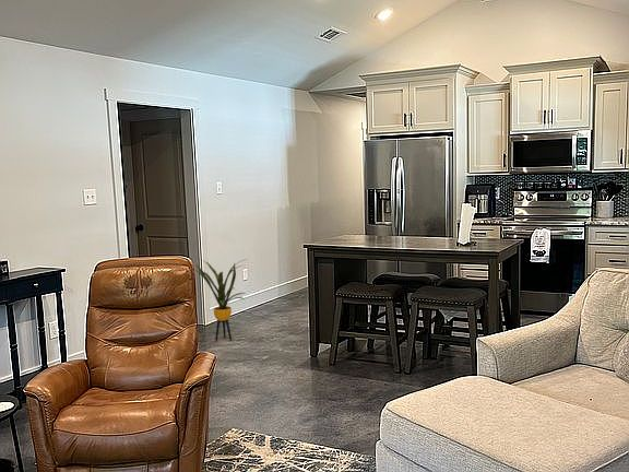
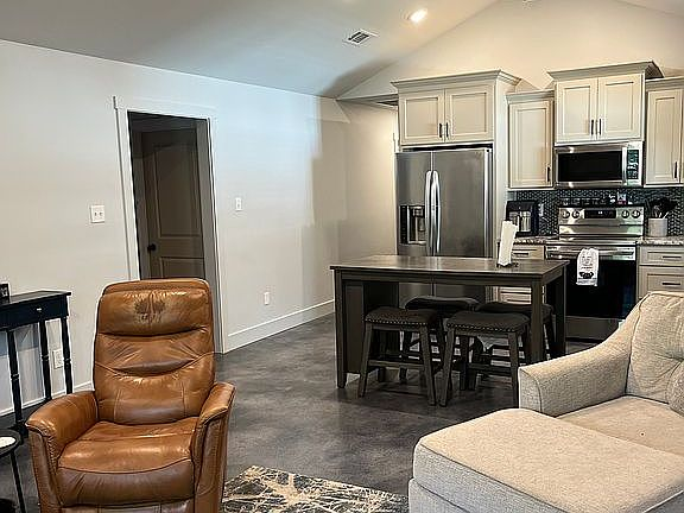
- house plant [194,258,248,342]
